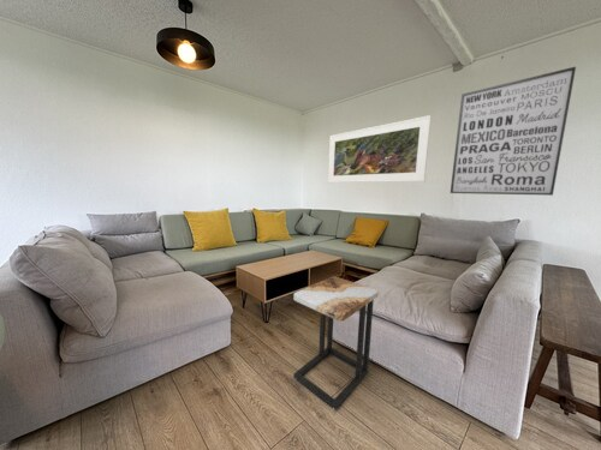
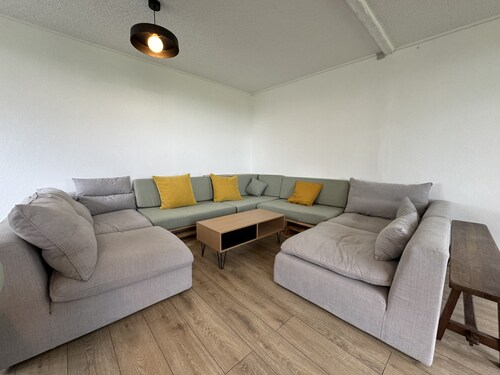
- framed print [327,114,433,184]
- side table [292,276,379,410]
- wall art [450,66,577,197]
